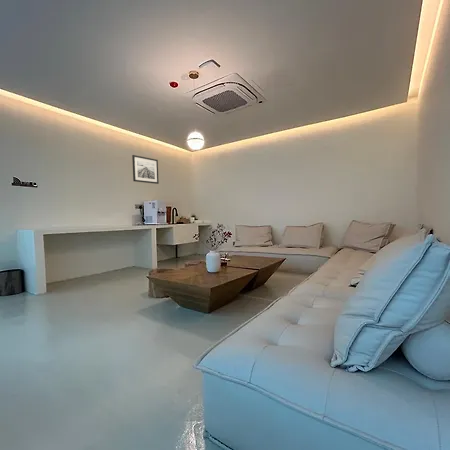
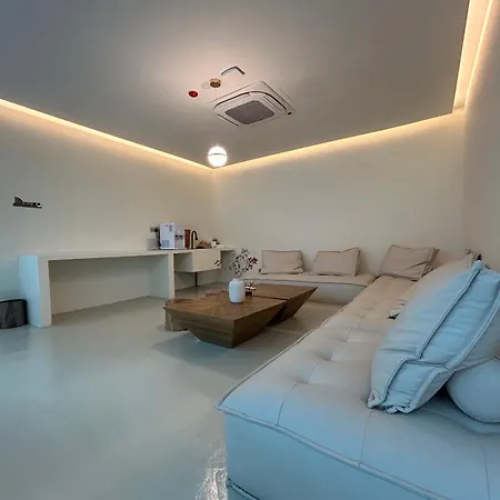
- wall art [131,154,160,185]
